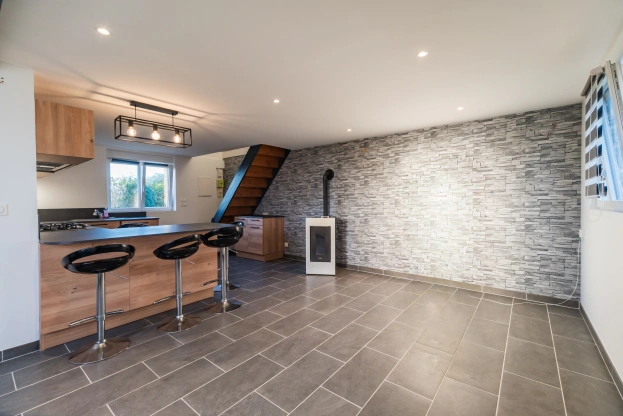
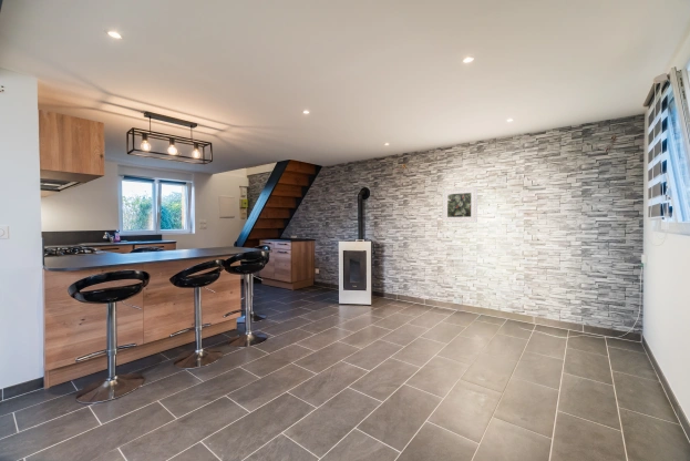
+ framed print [441,186,478,224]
